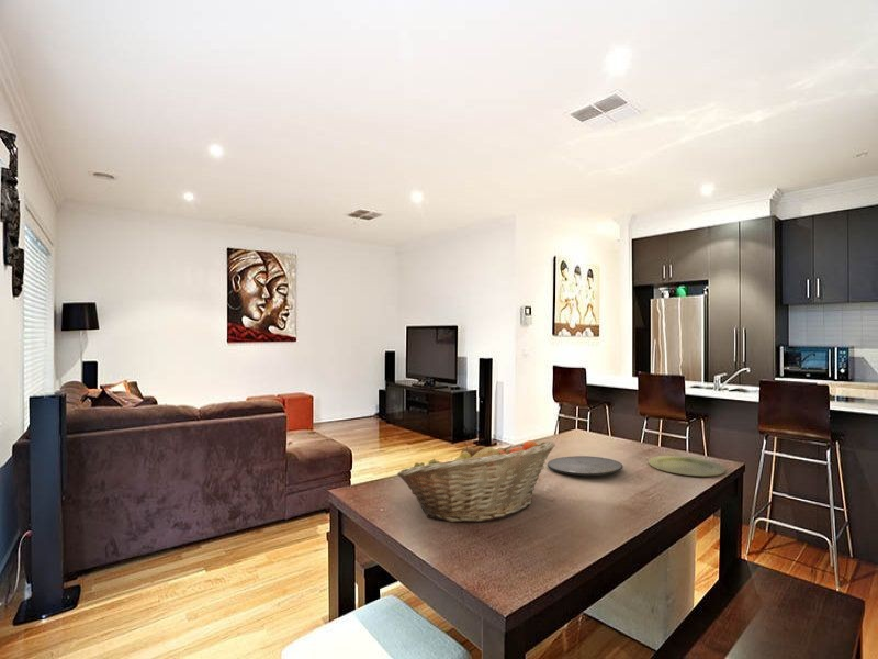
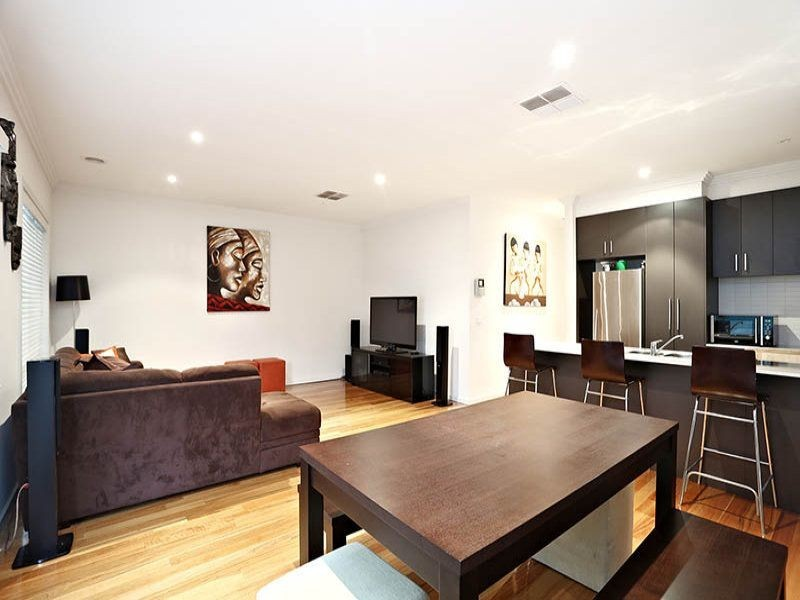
- plate [648,455,727,478]
- plate [547,455,624,477]
- fruit basket [396,439,556,523]
